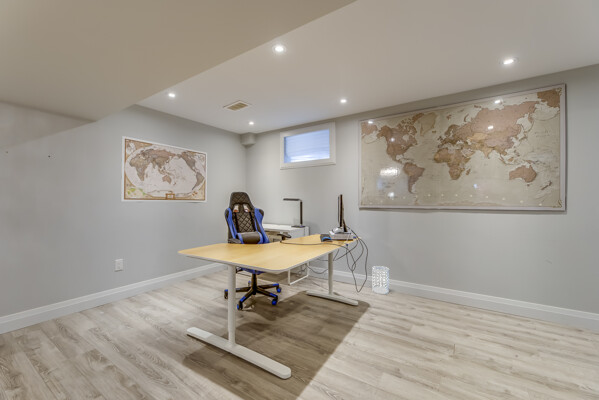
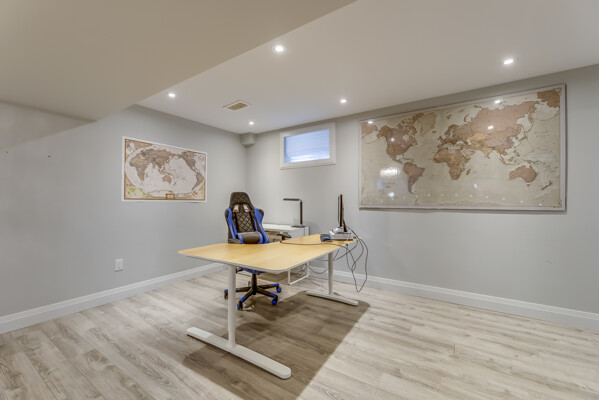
- wastebasket [371,265,390,295]
